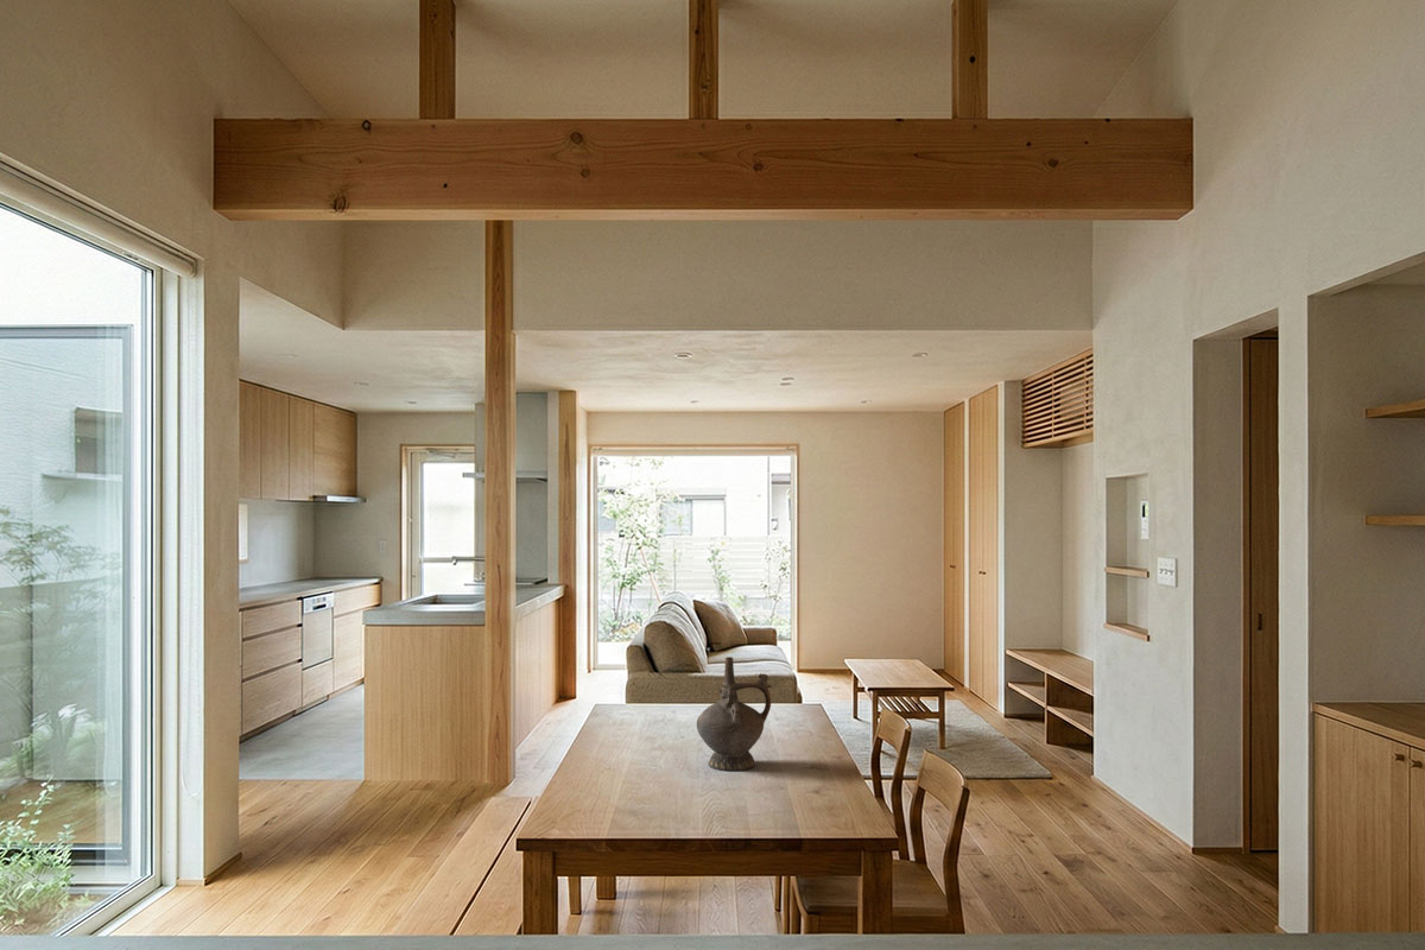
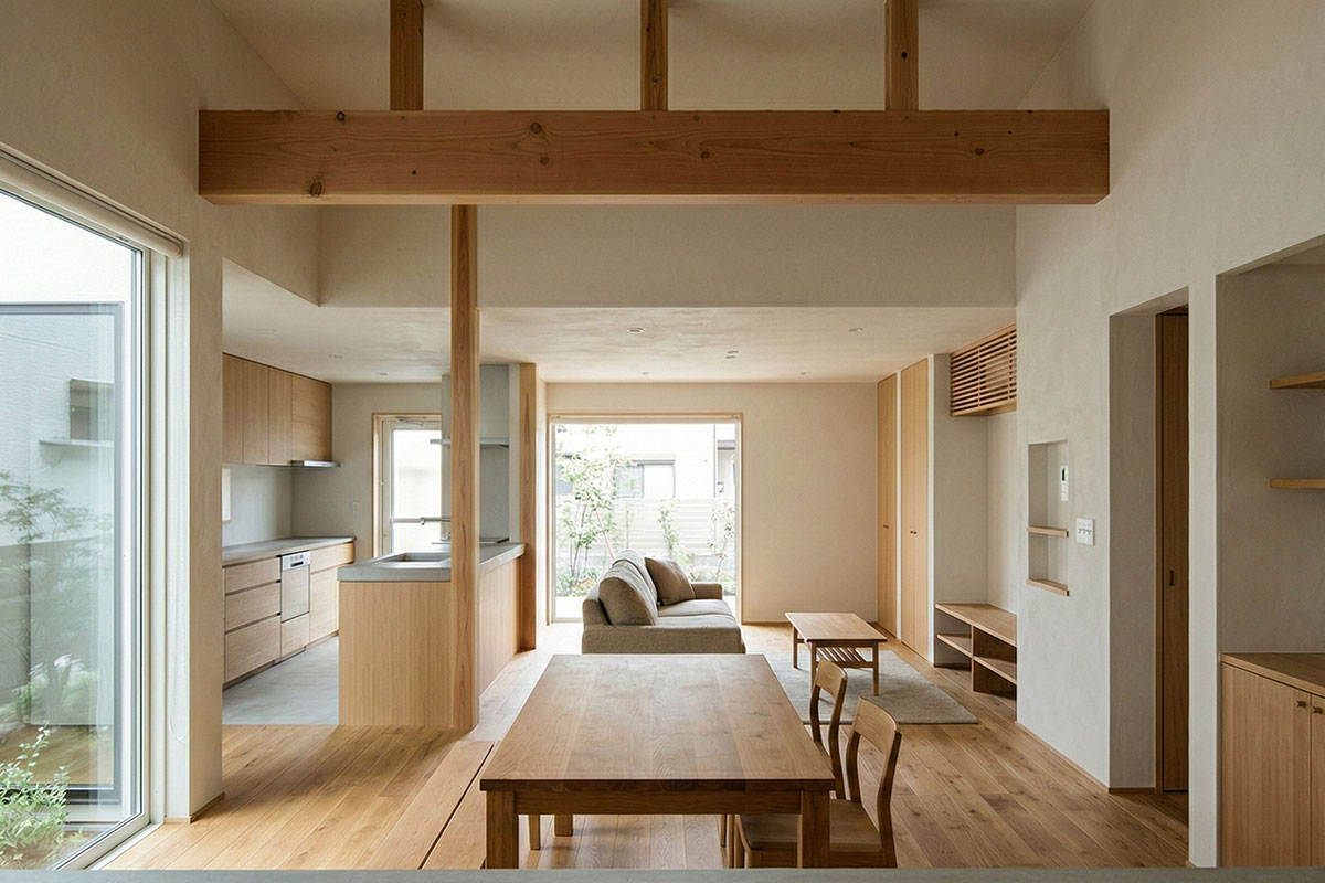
- ceremonial vessel [696,656,773,772]
